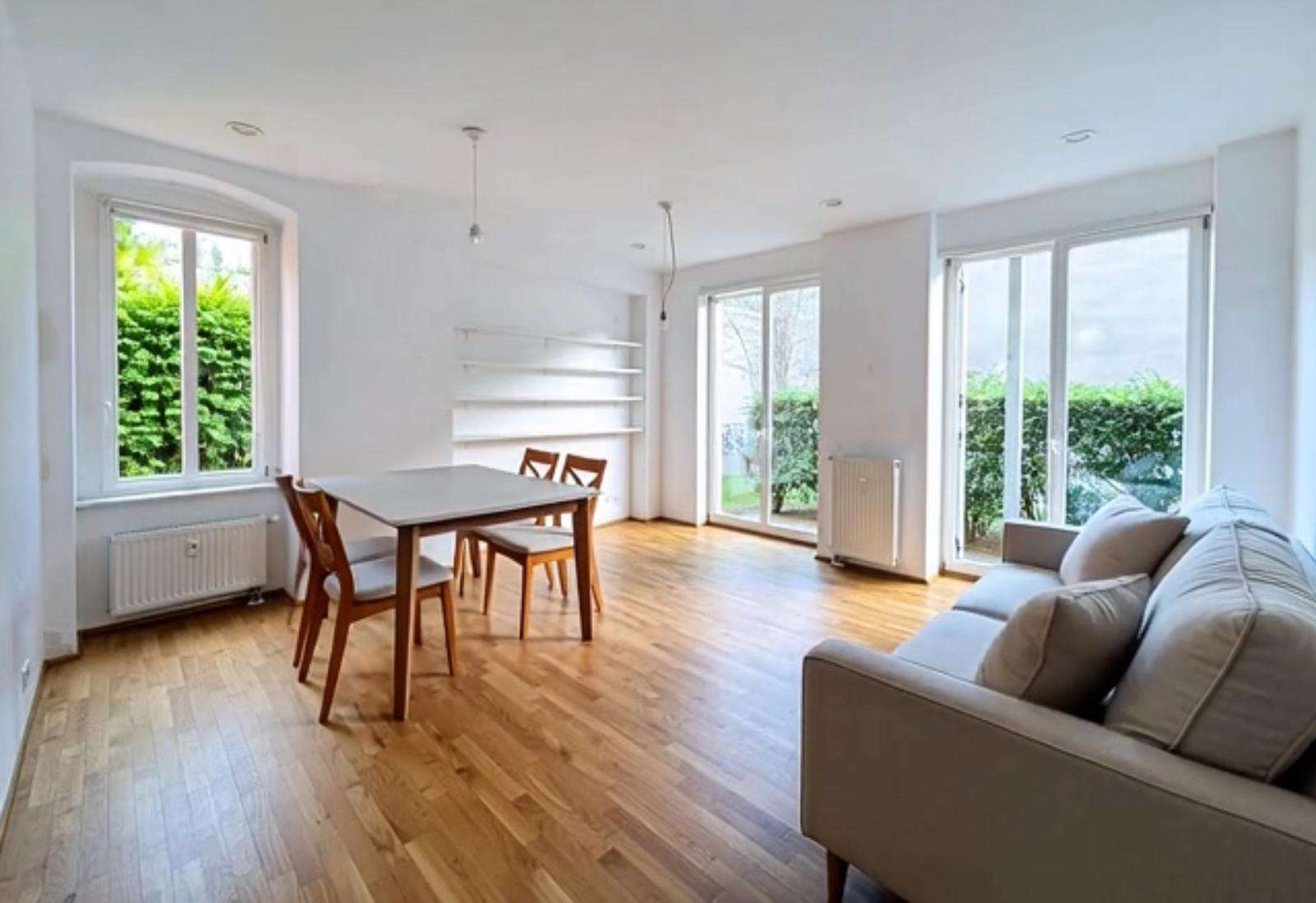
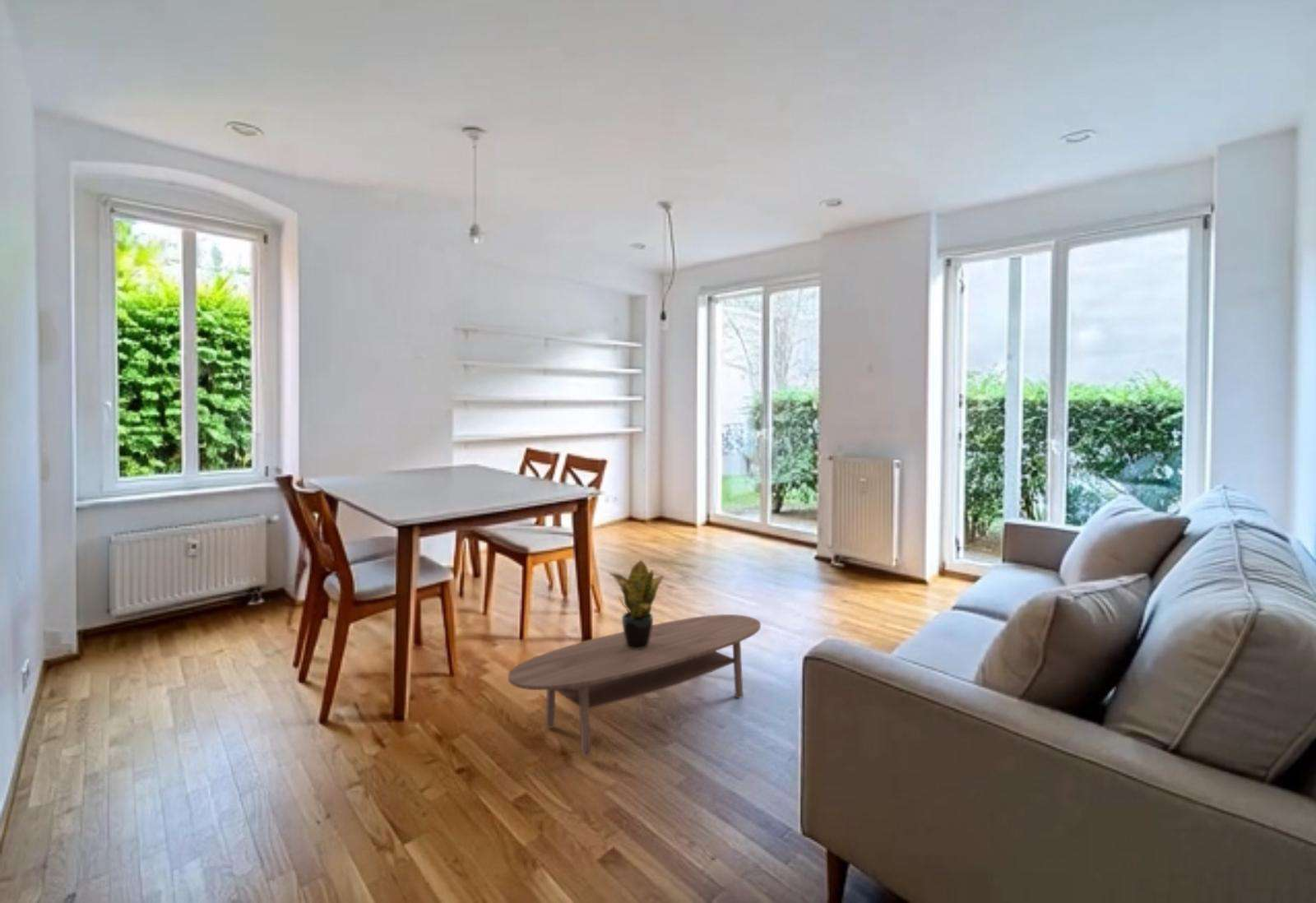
+ coffee table [507,614,762,757]
+ potted plant [607,559,665,650]
